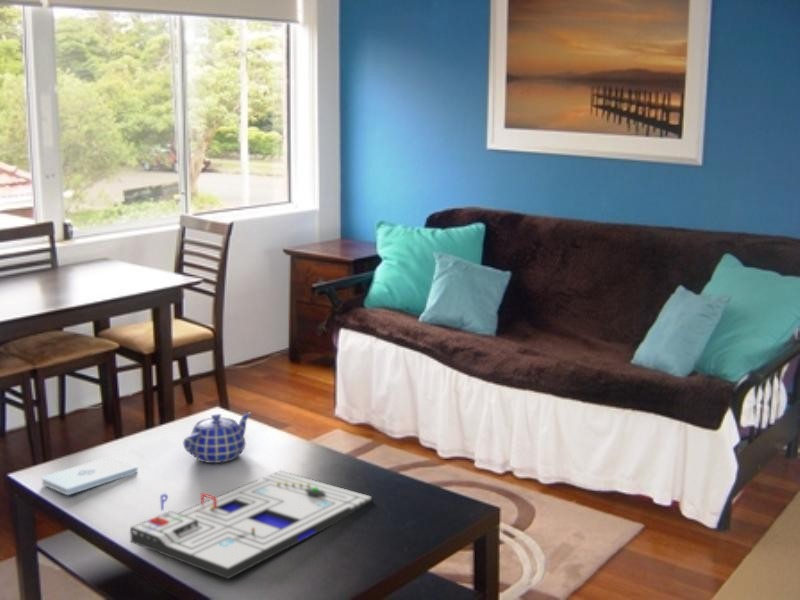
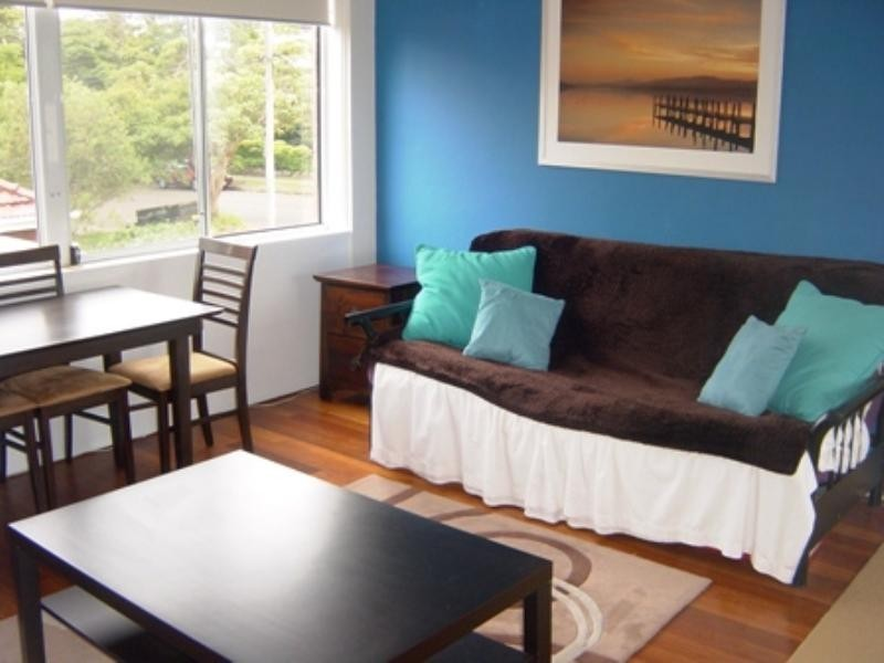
- notepad [41,456,139,496]
- board game [129,470,373,580]
- teapot [182,412,252,464]
